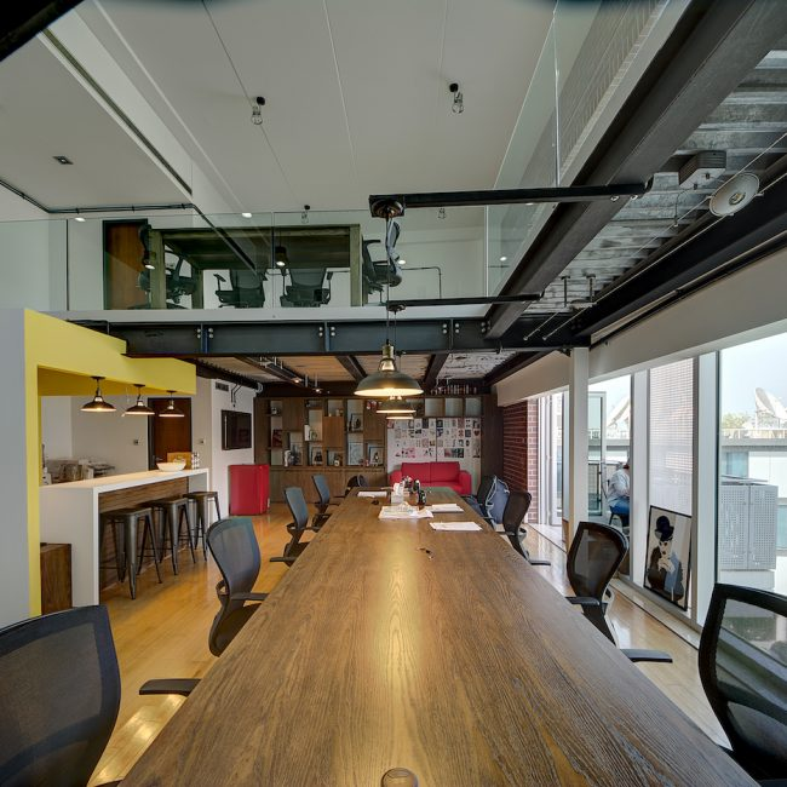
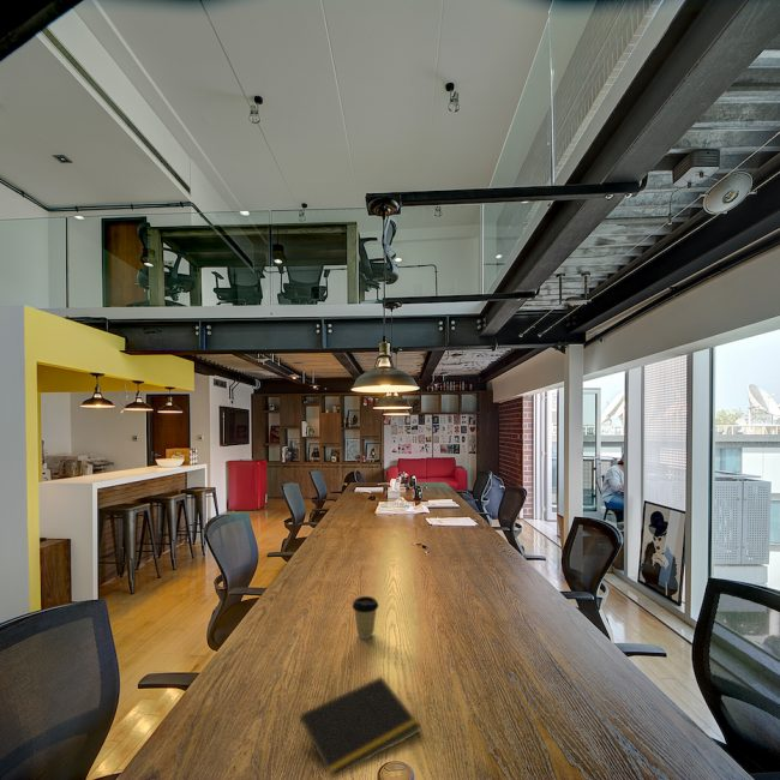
+ coffee cup [352,595,379,640]
+ notepad [296,676,422,779]
